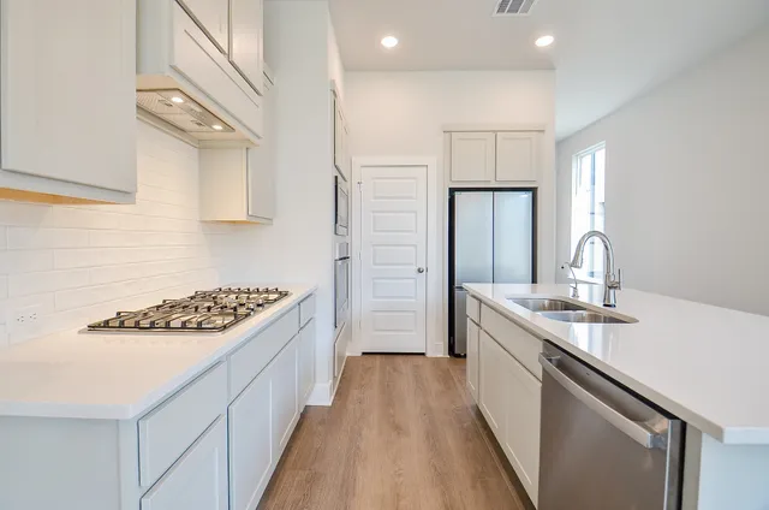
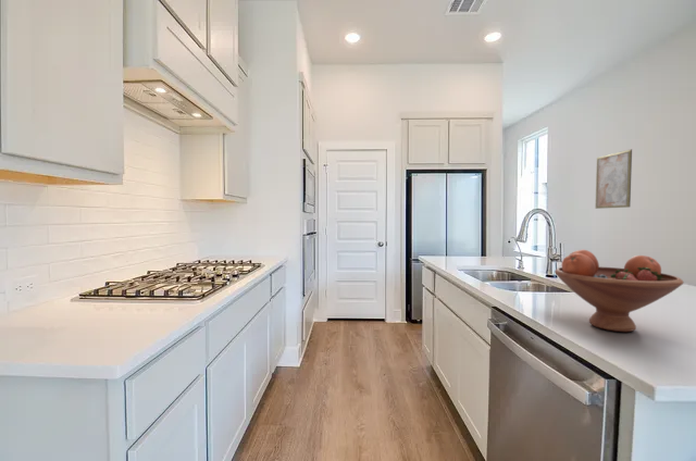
+ wall art [594,148,633,210]
+ fruit bowl [554,249,684,333]
